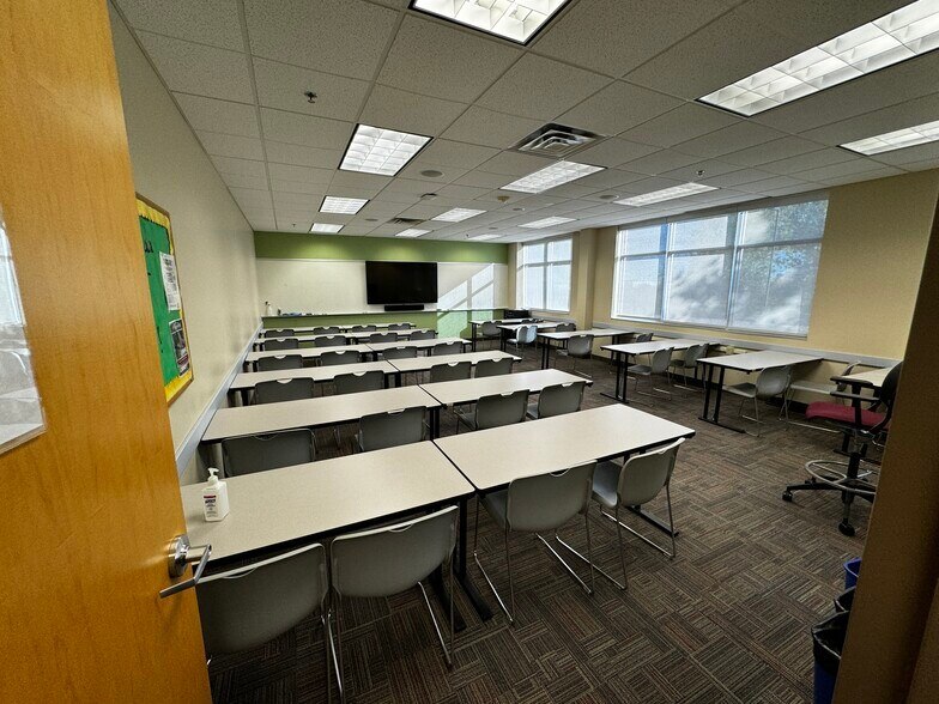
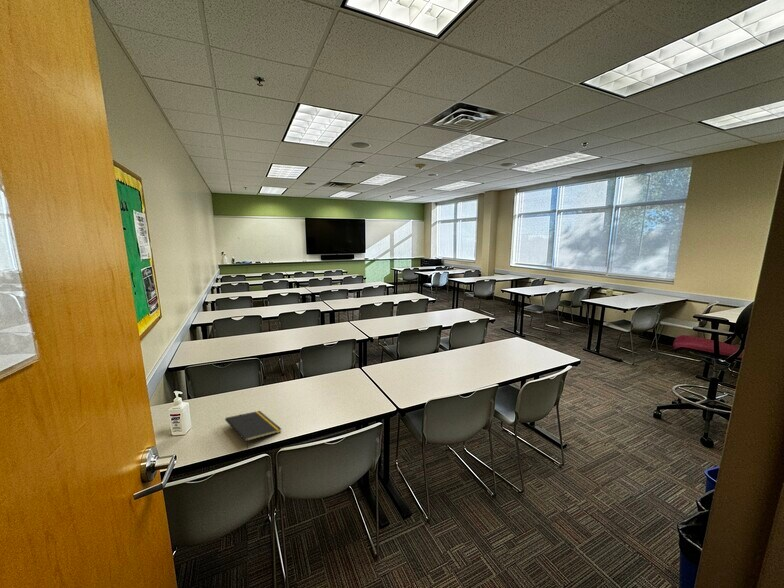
+ notepad [224,410,282,450]
